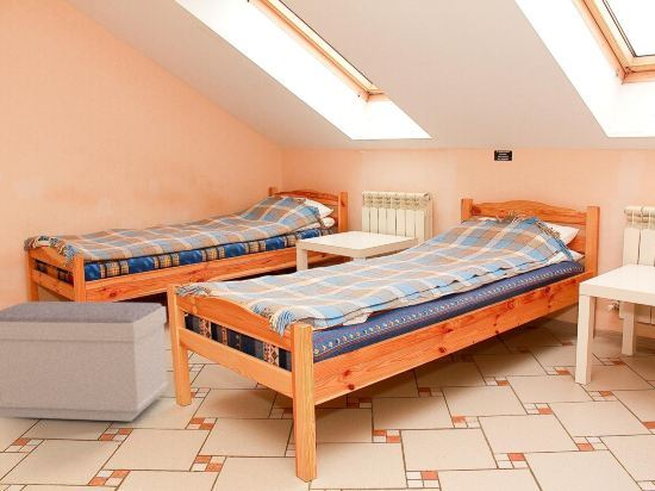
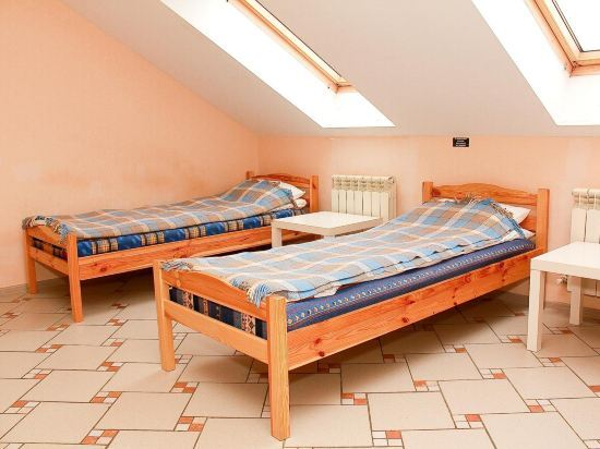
- bench [0,300,170,422]
